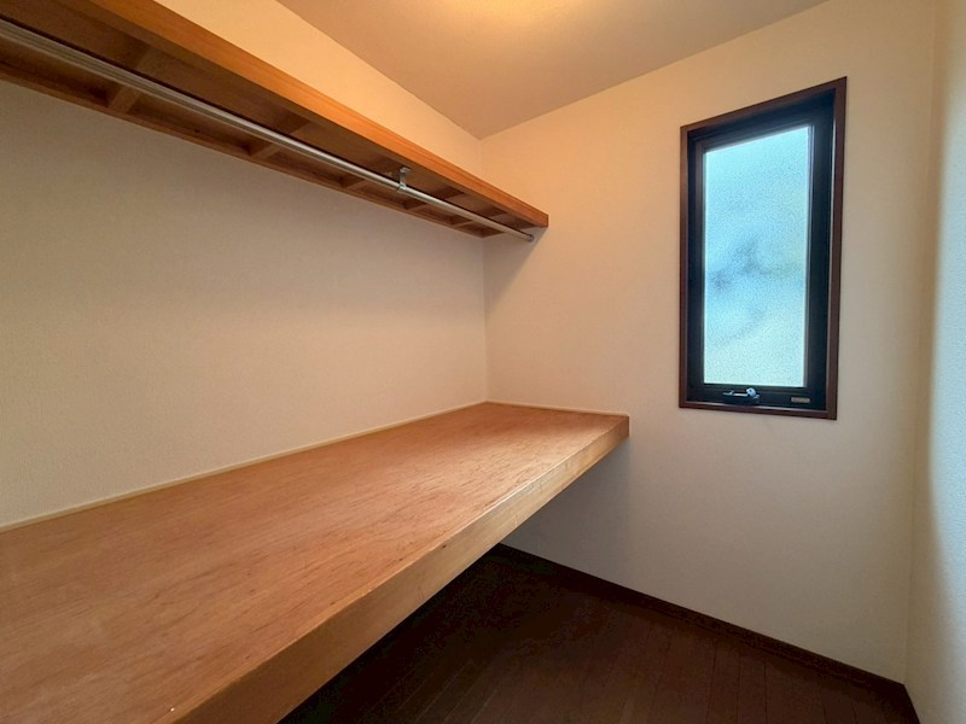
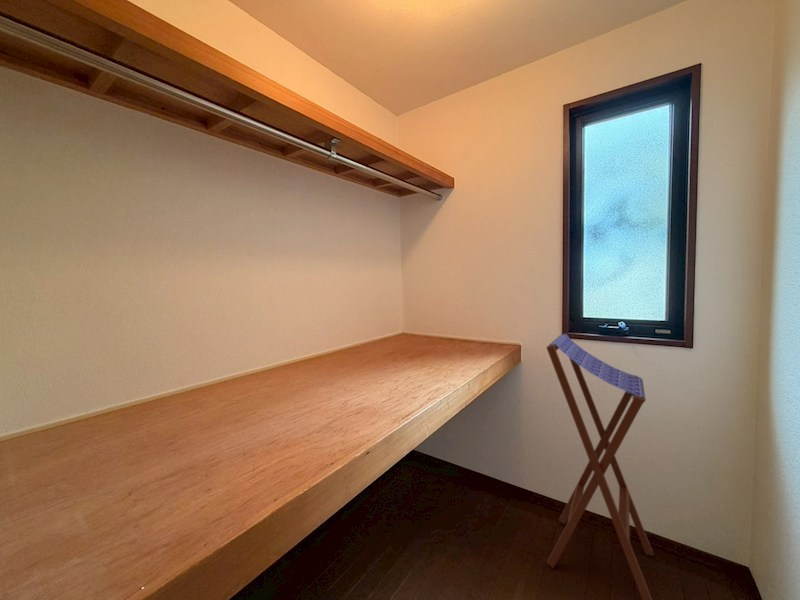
+ stool [545,332,655,600]
